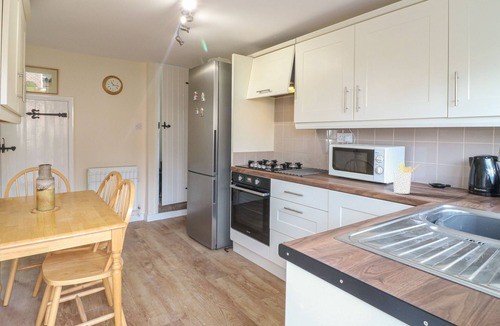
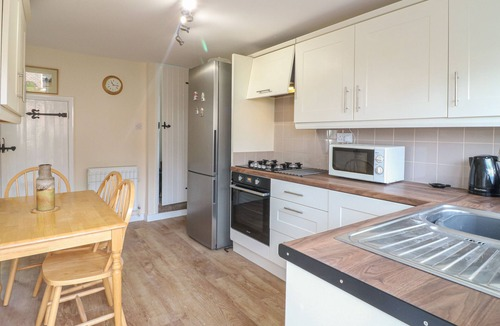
- utensil holder [392,161,421,195]
